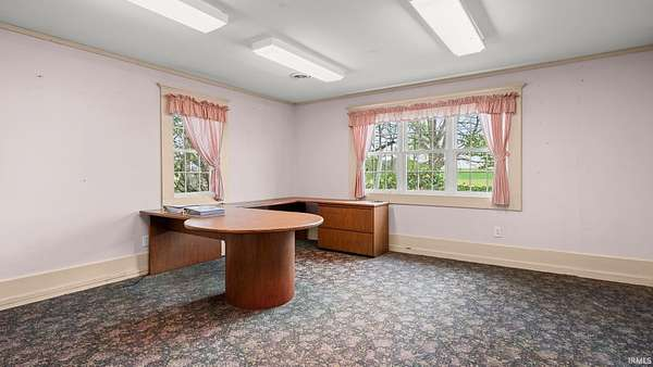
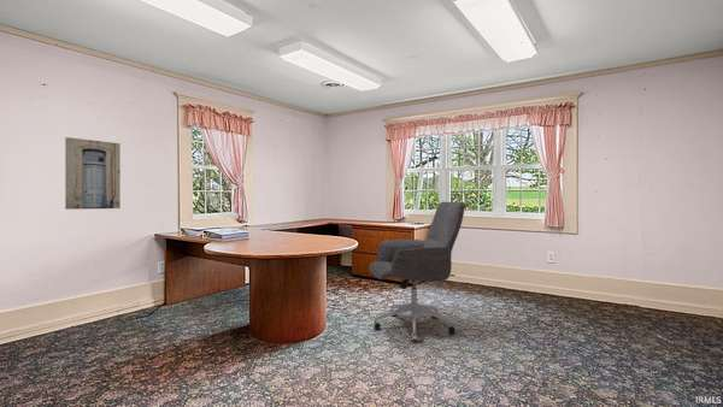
+ wall art [64,136,122,211]
+ office chair [368,201,466,342]
